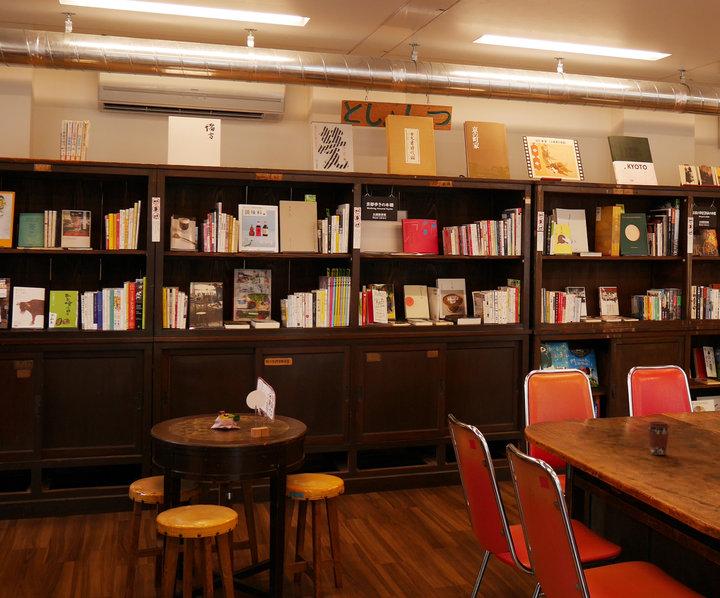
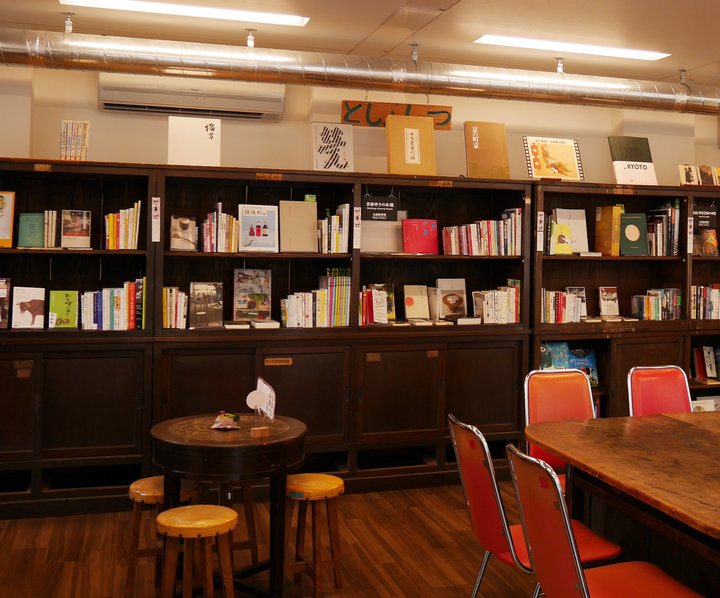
- coffee cup [646,421,671,456]
